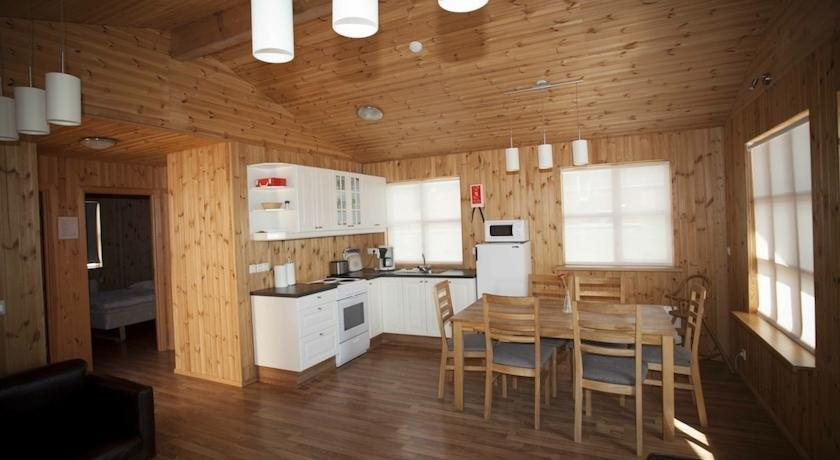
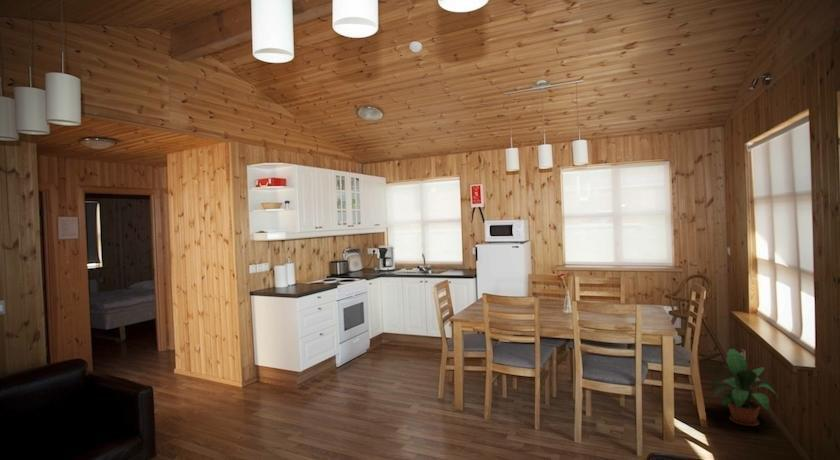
+ potted plant [710,348,778,427]
